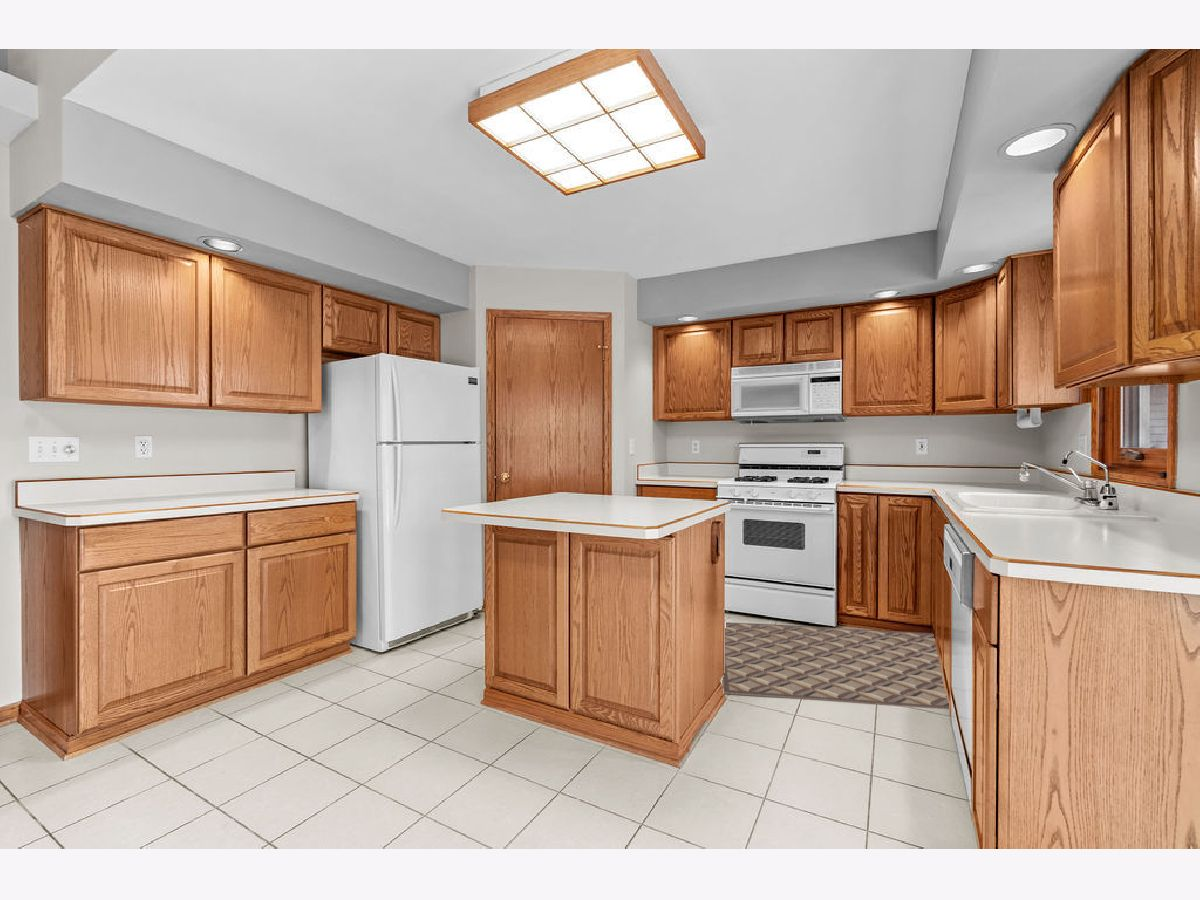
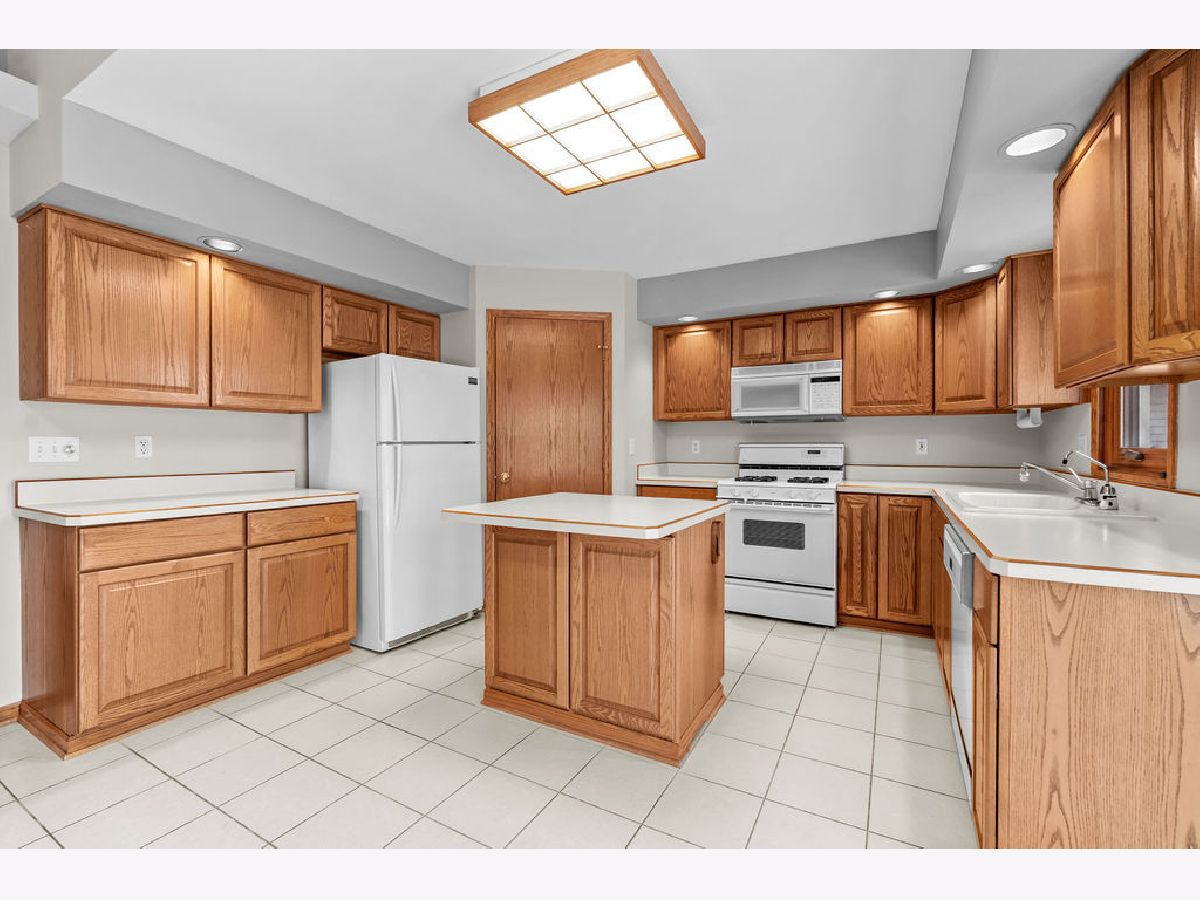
- rug [722,621,950,710]
